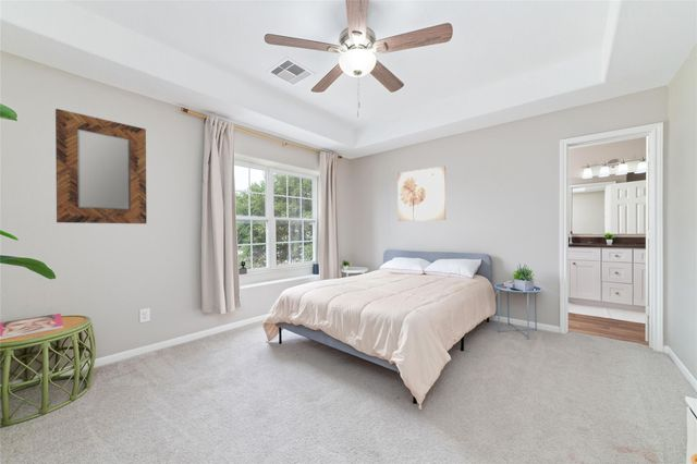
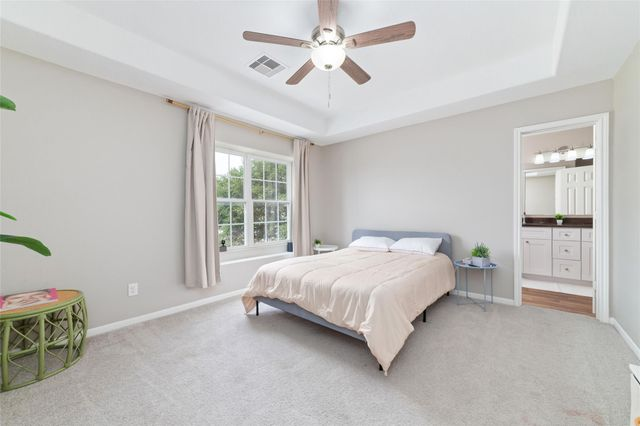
- home mirror [54,108,147,224]
- wall art [396,166,447,222]
